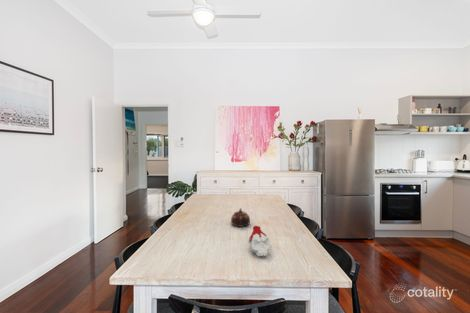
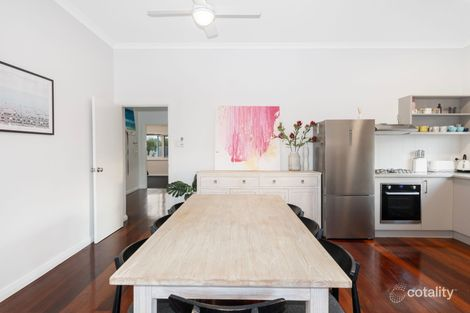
- teapot [230,207,251,228]
- candle [248,225,272,257]
